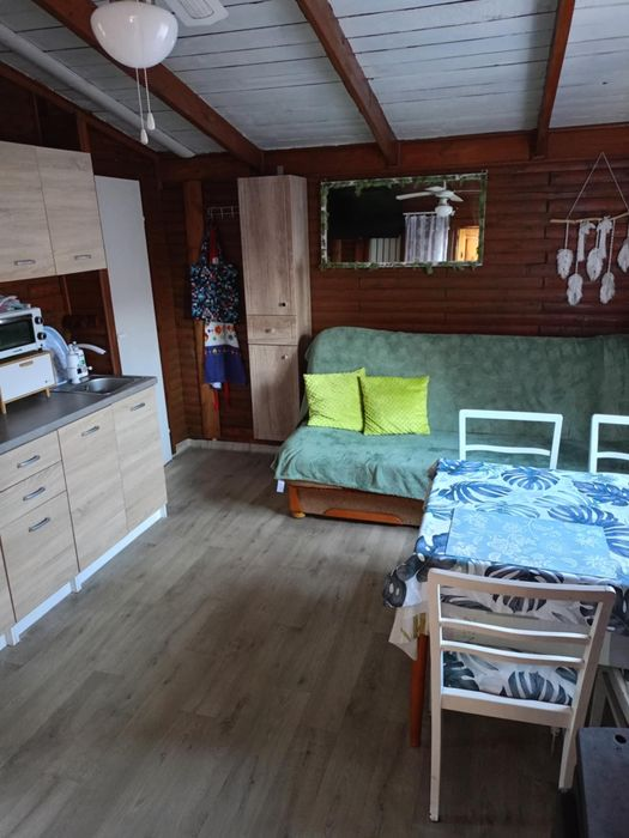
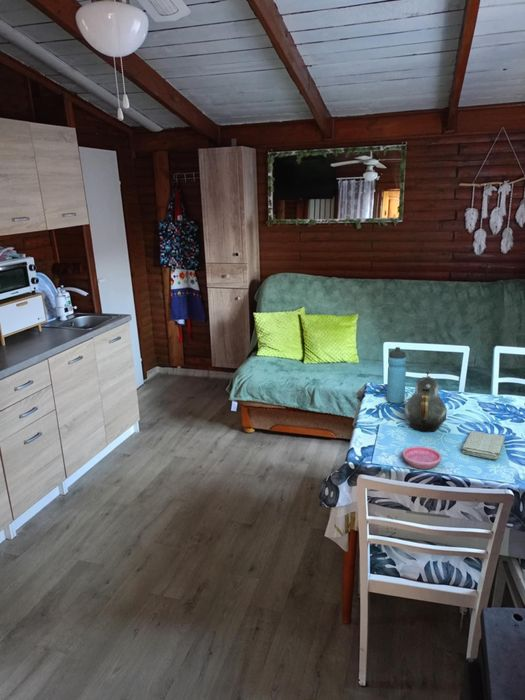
+ washcloth [461,430,506,460]
+ teapot [404,369,448,433]
+ saucer [402,446,443,470]
+ water bottle [386,346,407,405]
